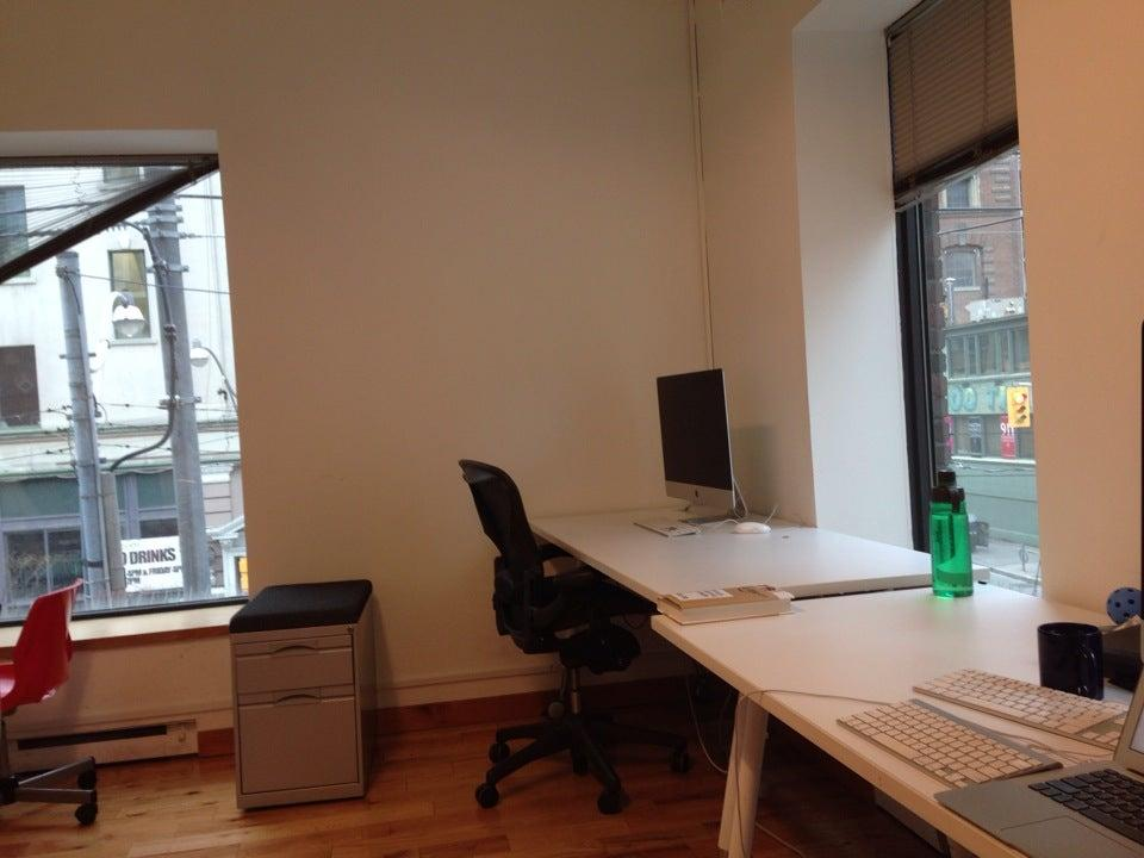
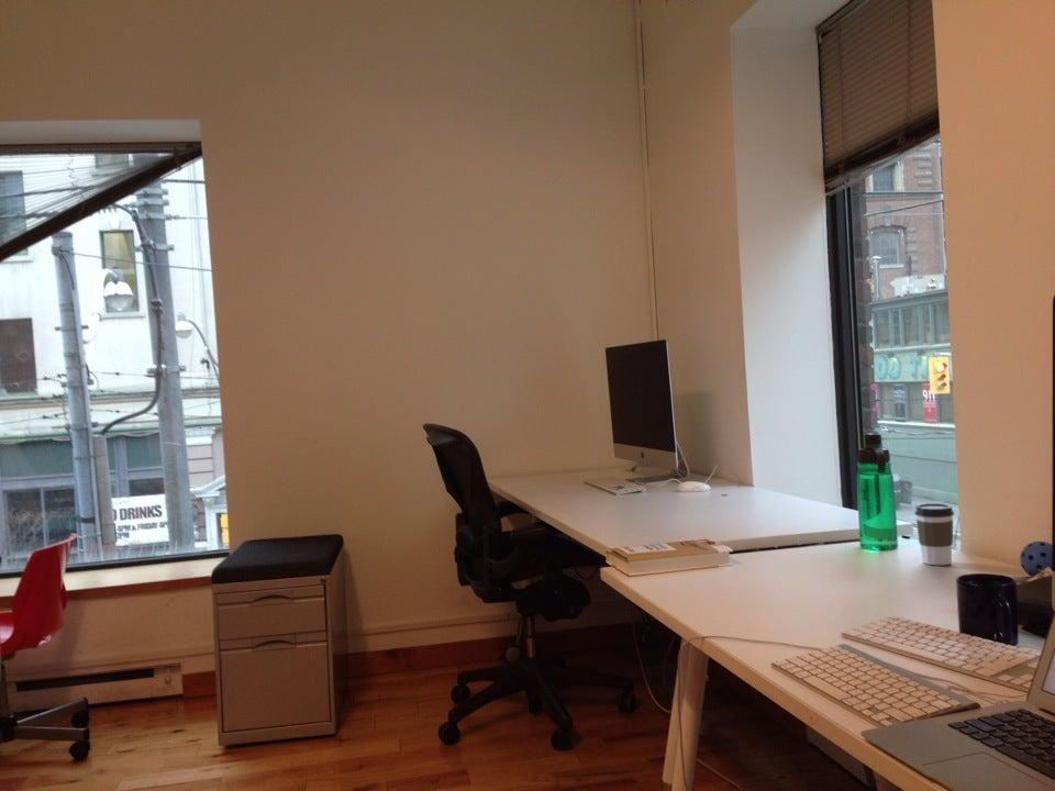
+ coffee cup [913,502,955,566]
